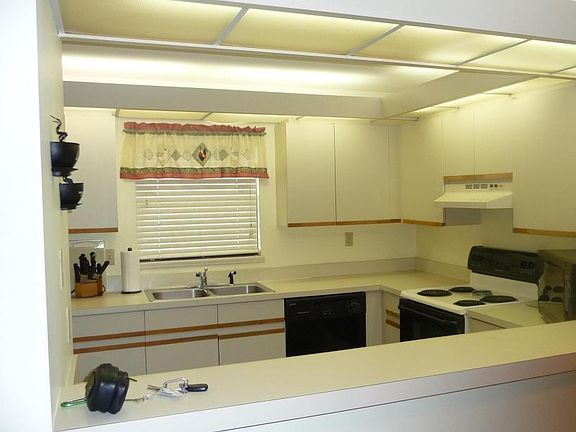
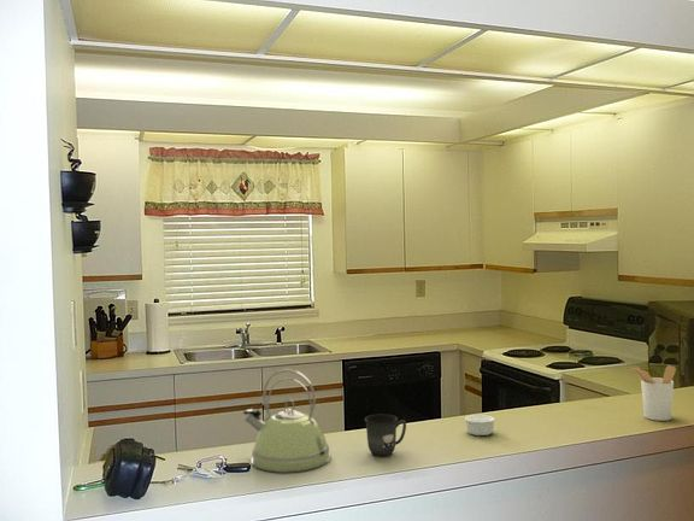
+ utensil holder [630,364,677,422]
+ kettle [242,368,331,474]
+ ramekin [464,414,495,437]
+ mug [363,412,407,458]
